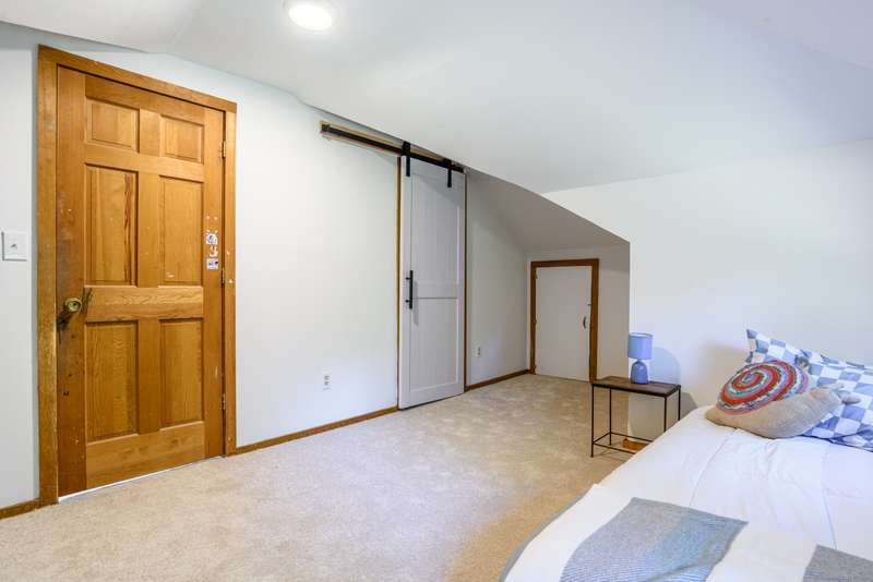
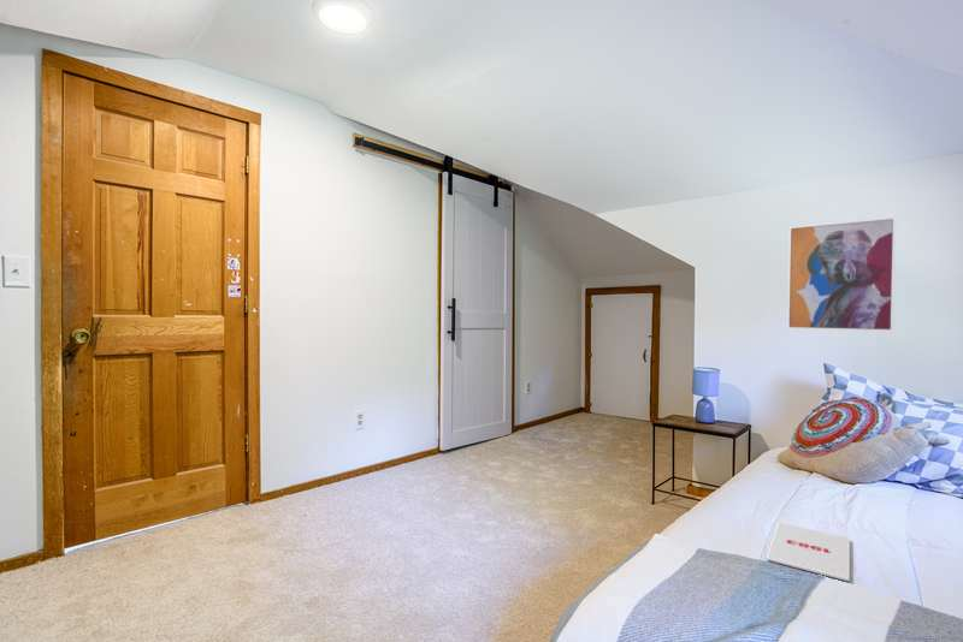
+ wall art [786,216,897,333]
+ magazine [764,522,851,582]
